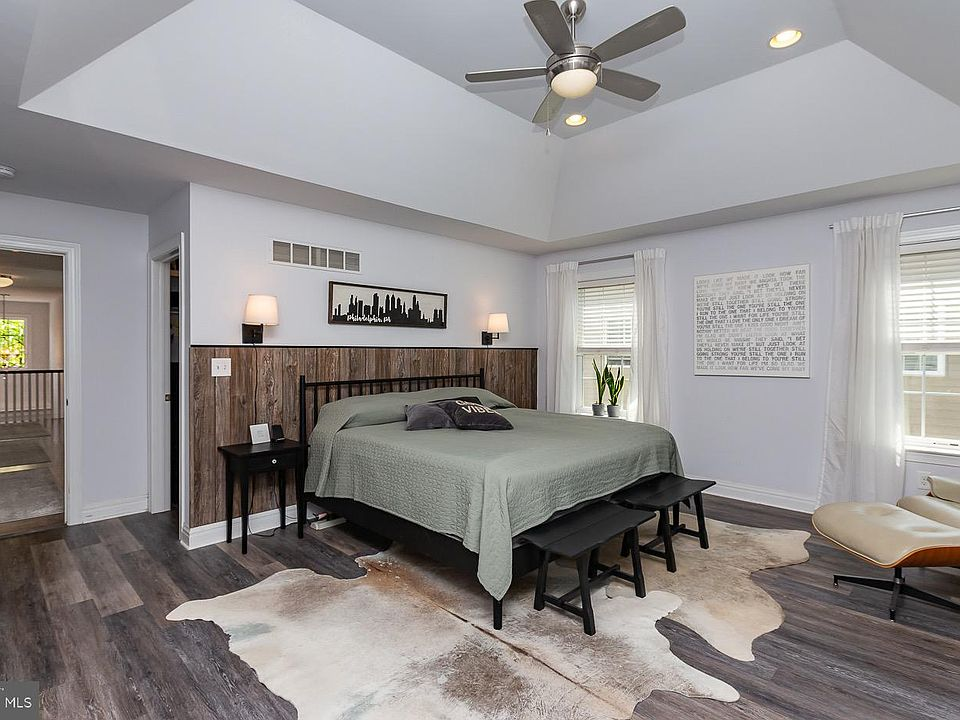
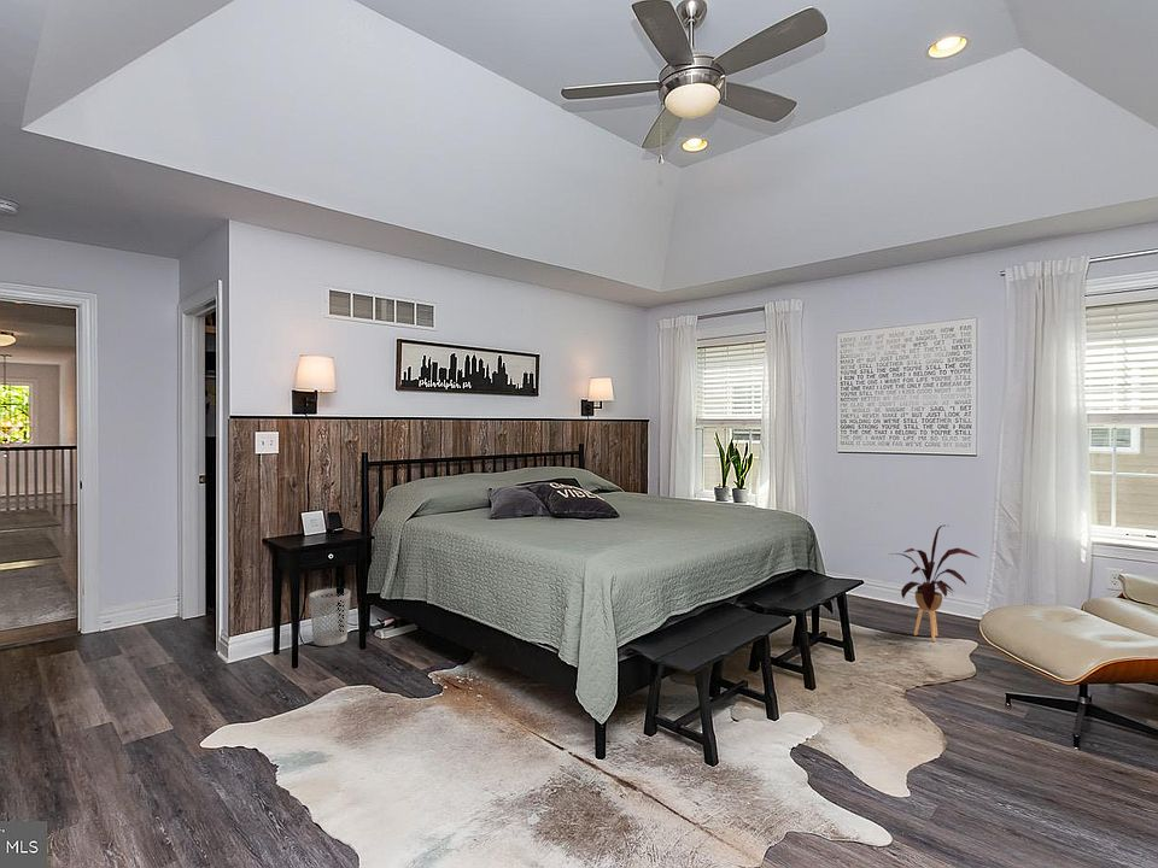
+ wastebasket [309,587,352,647]
+ house plant [888,524,981,643]
